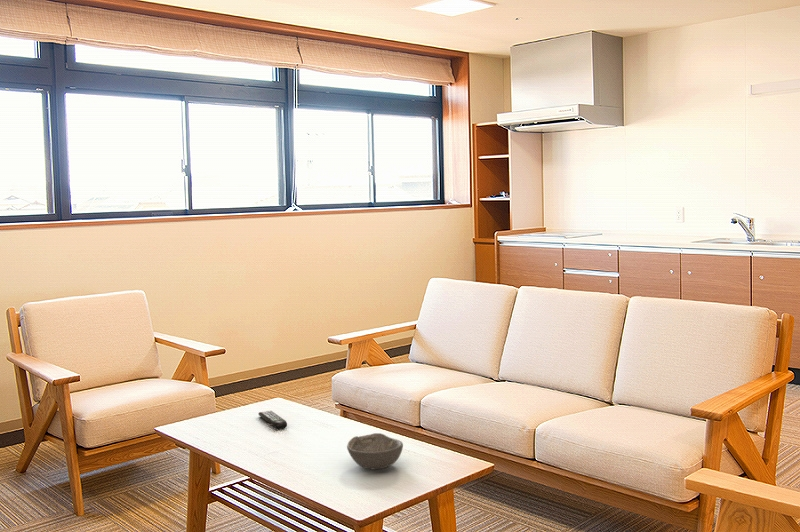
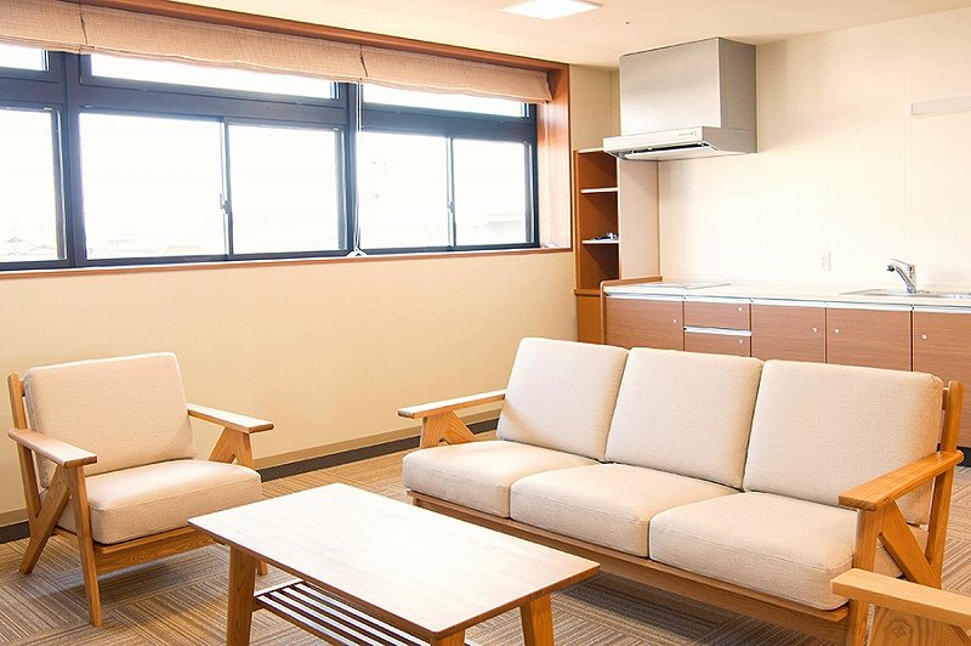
- remote control [258,410,288,430]
- bowl [346,432,404,471]
